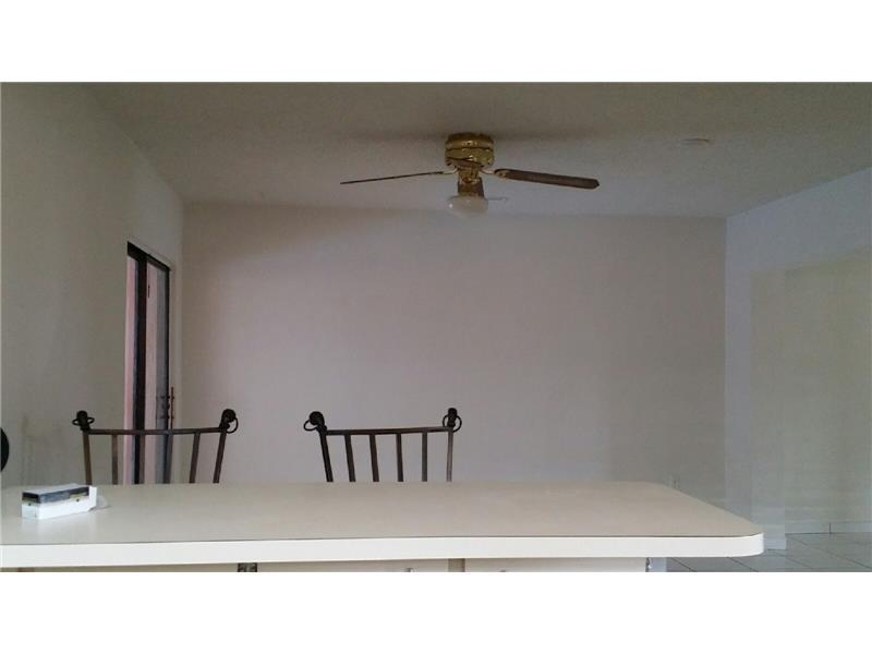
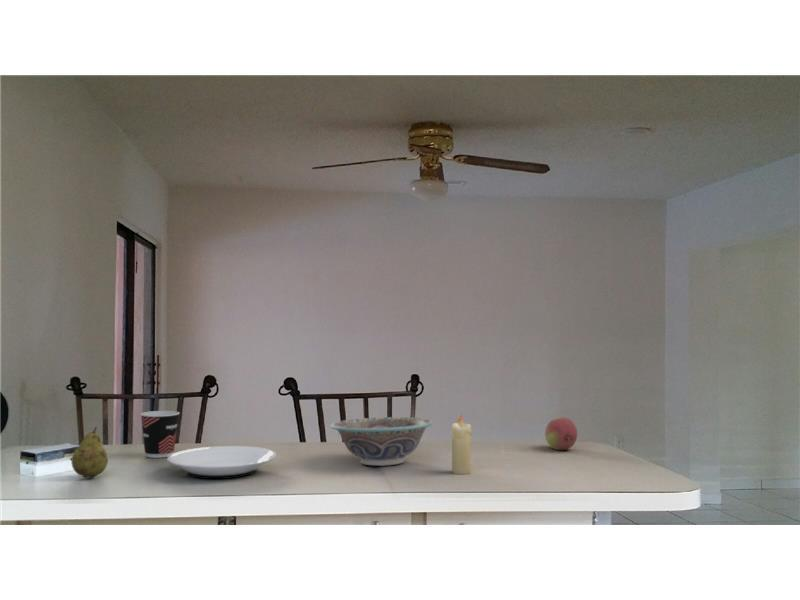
+ fruit [70,426,109,478]
+ plate [166,445,277,480]
+ cup [139,410,181,459]
+ decorative bowl [330,416,434,467]
+ fruit [544,417,578,451]
+ candle [451,413,473,475]
